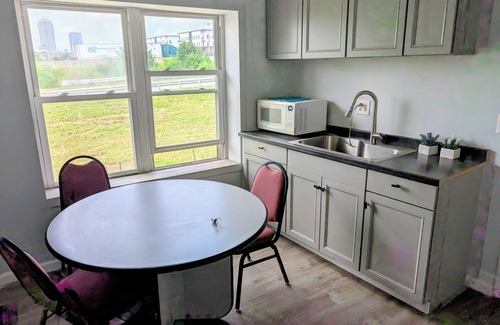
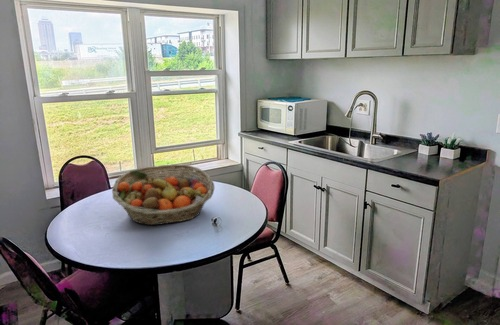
+ fruit basket [111,163,216,226]
